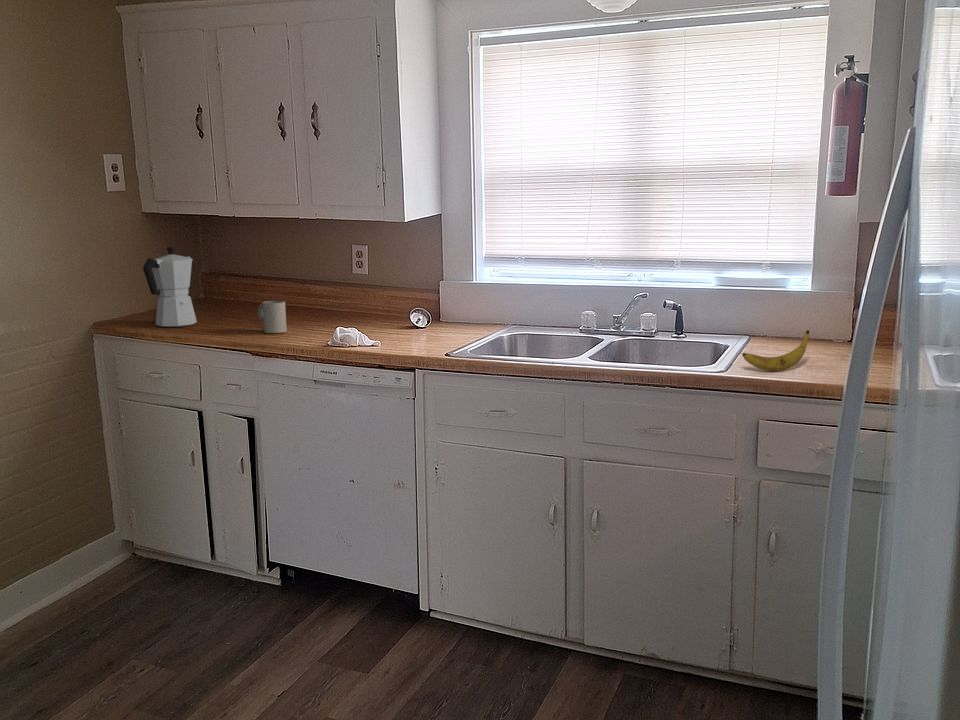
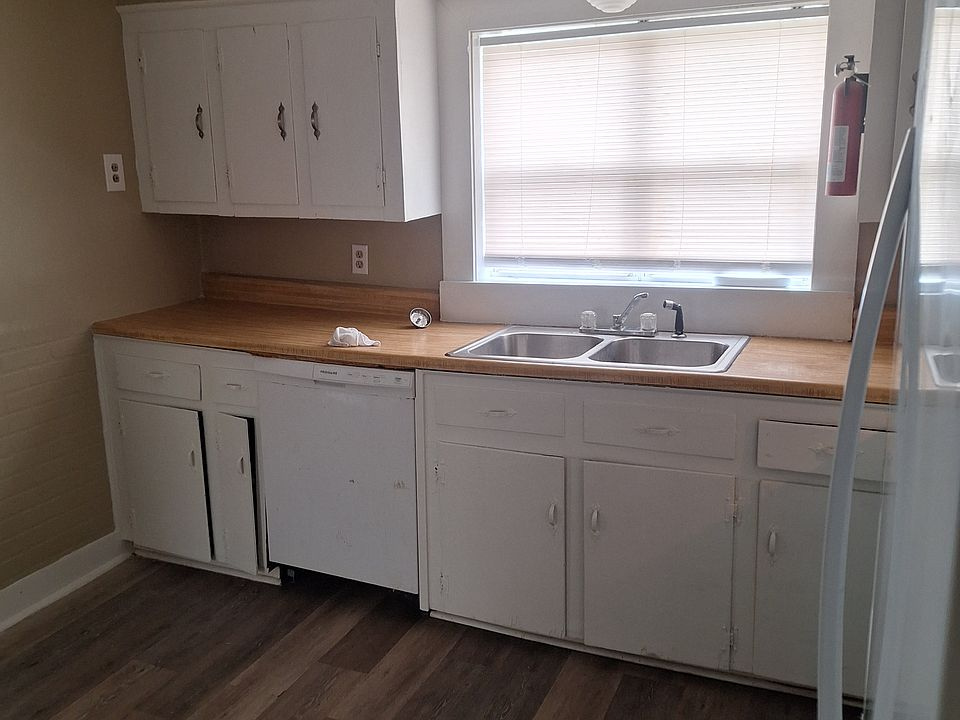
- mug [257,300,288,334]
- moka pot [142,246,198,328]
- banana [741,329,810,372]
